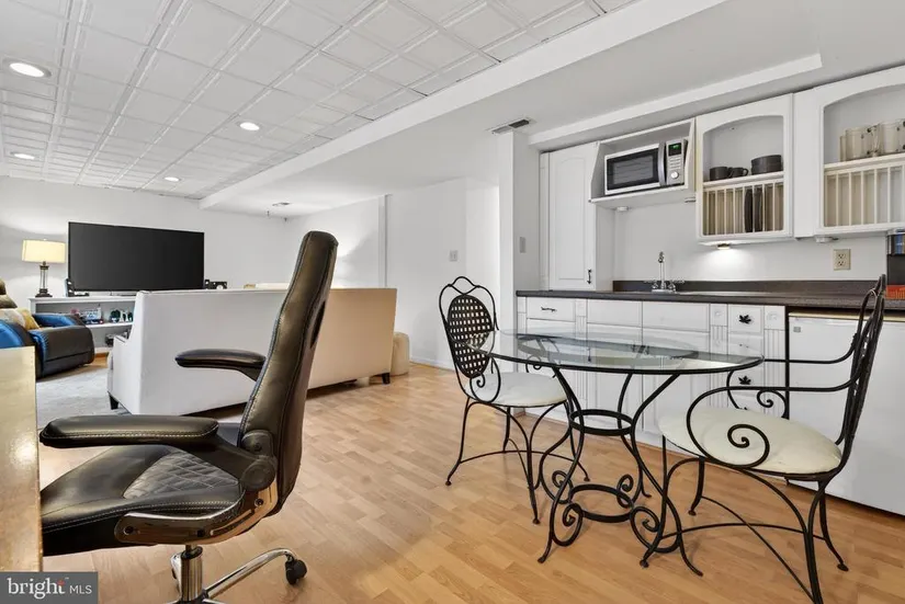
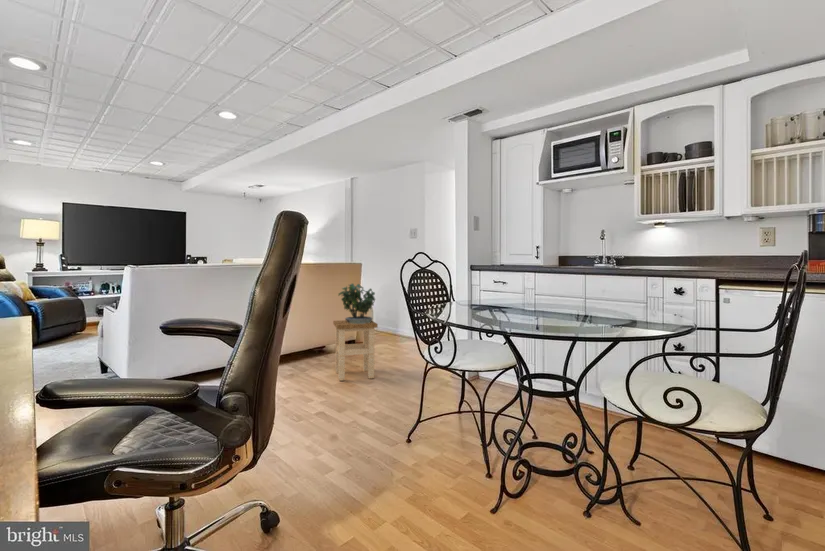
+ stool [332,319,379,382]
+ potted plant [337,280,376,324]
